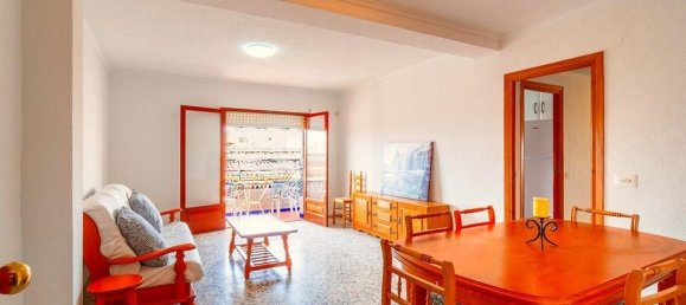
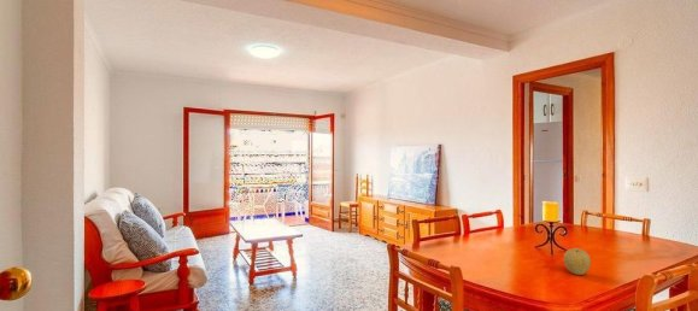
+ fruit [562,247,592,276]
